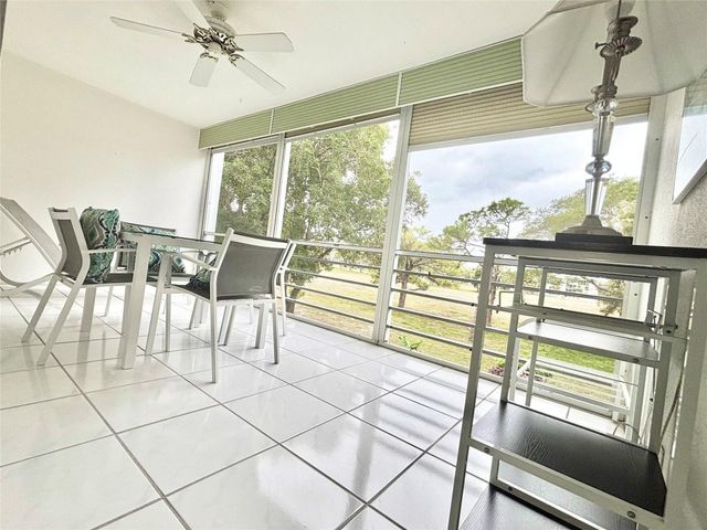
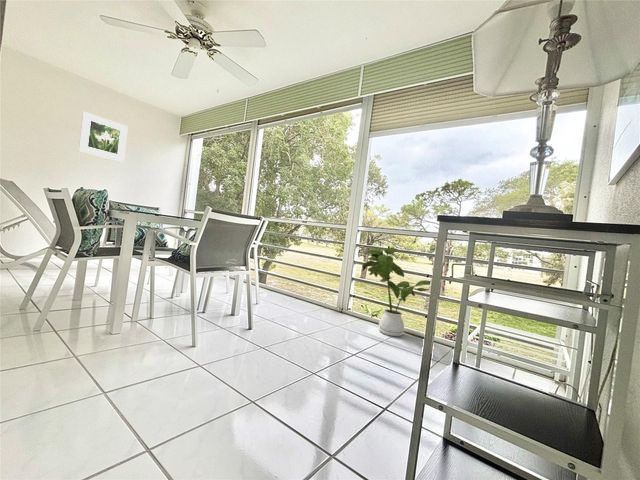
+ house plant [362,246,447,337]
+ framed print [78,111,129,163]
